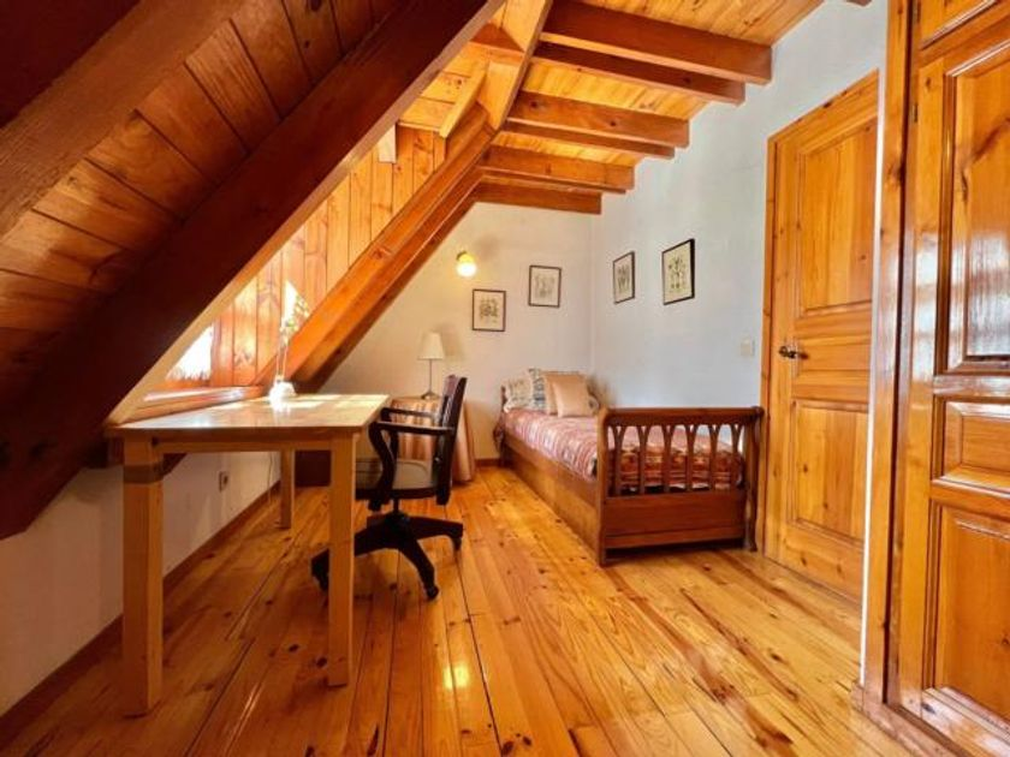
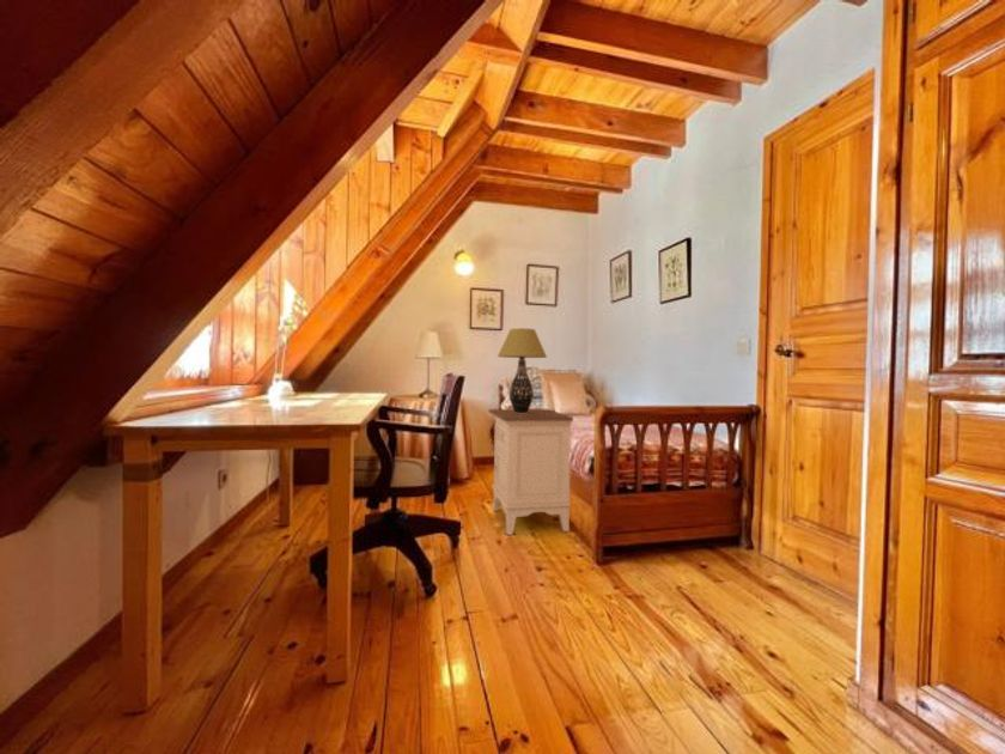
+ table lamp [497,327,548,413]
+ nightstand [487,408,574,536]
